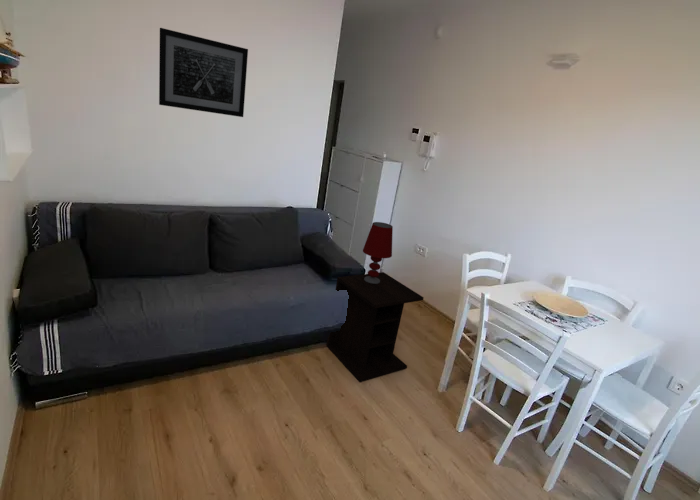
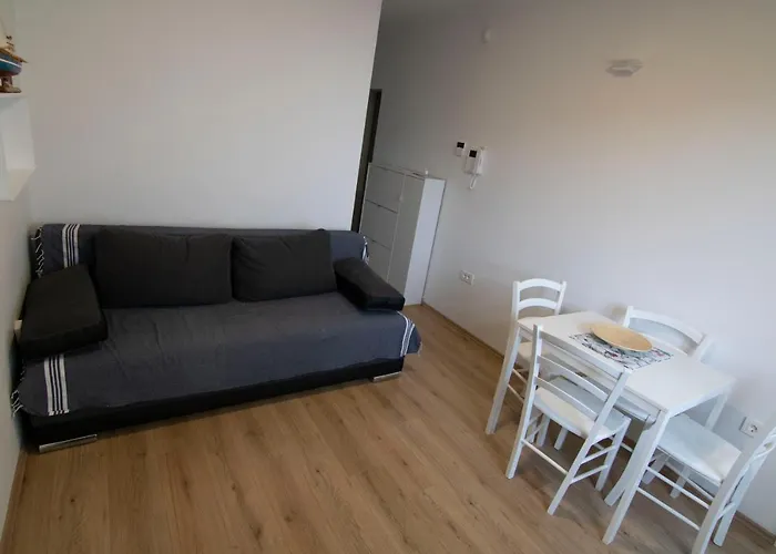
- table lamp [362,221,394,284]
- nightstand [325,271,425,383]
- wall art [158,27,249,118]
